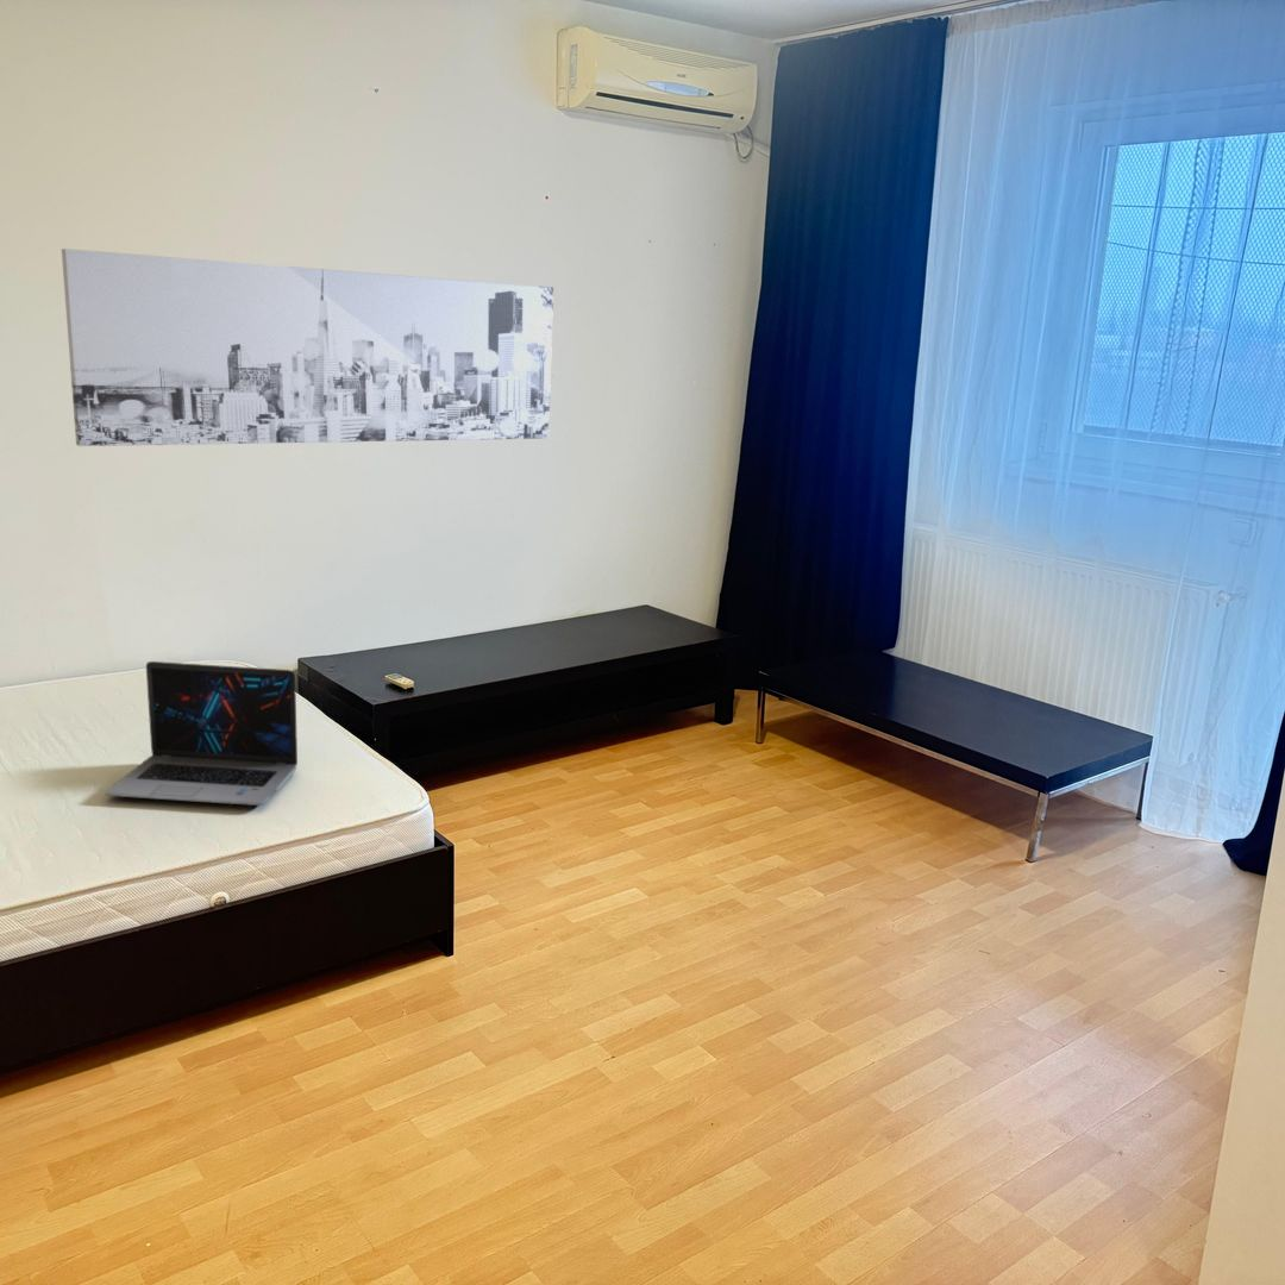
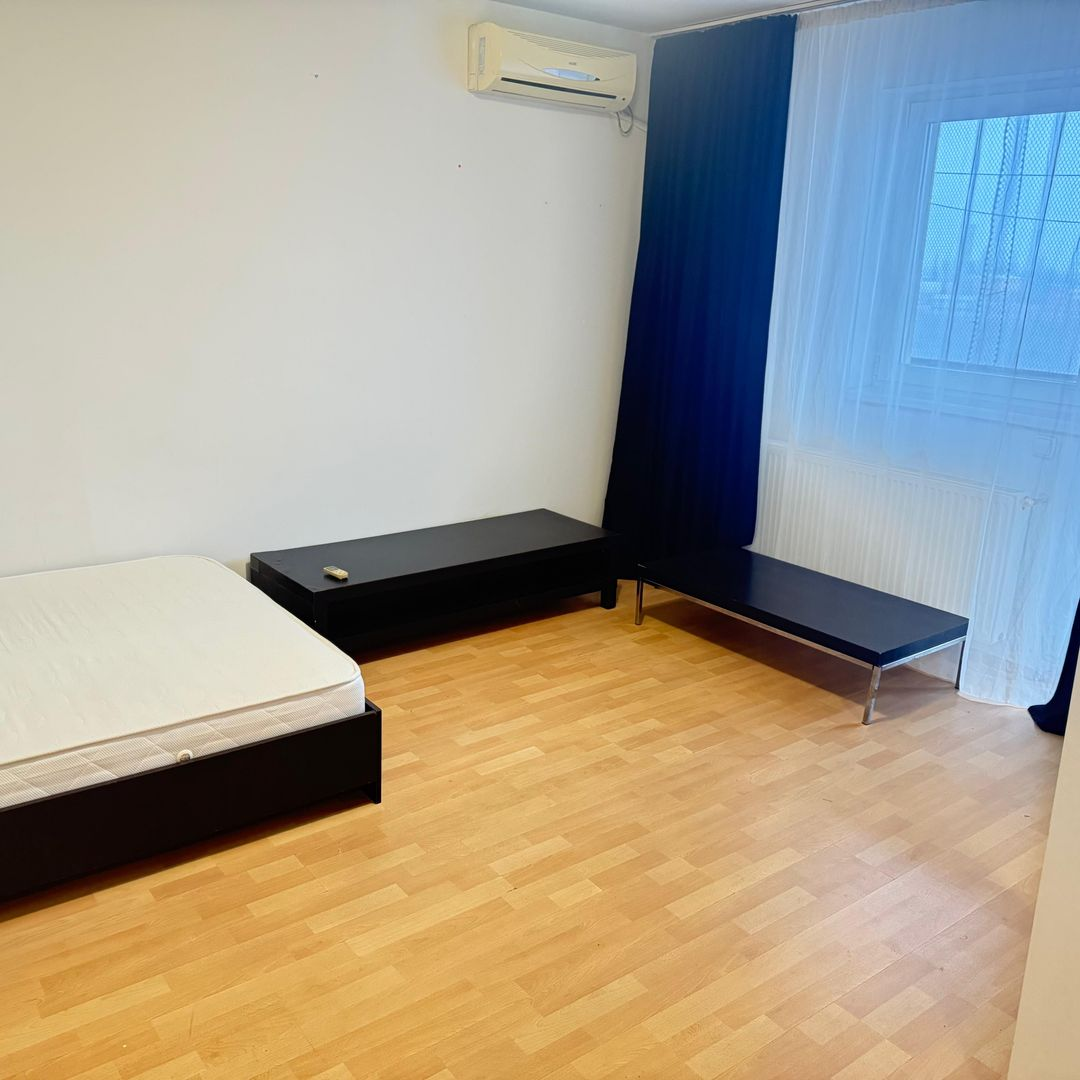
- wall art [61,247,554,447]
- laptop [105,660,299,807]
